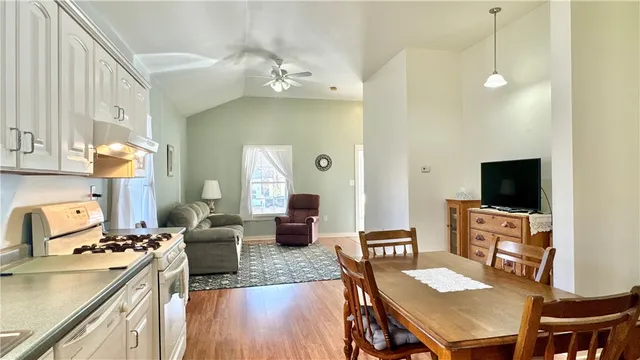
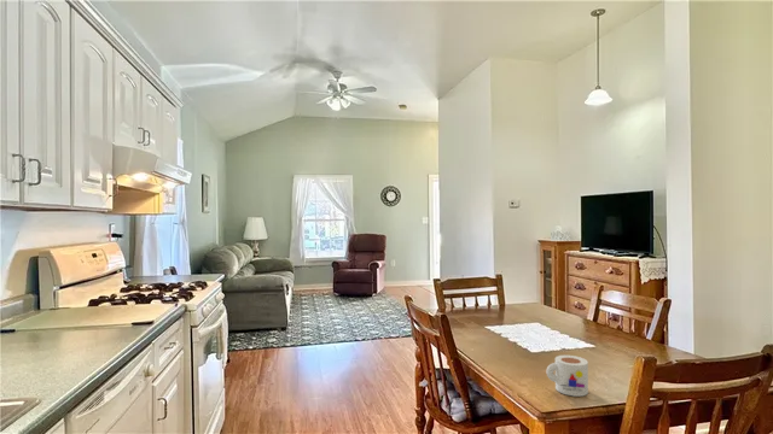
+ mug [546,354,589,398]
